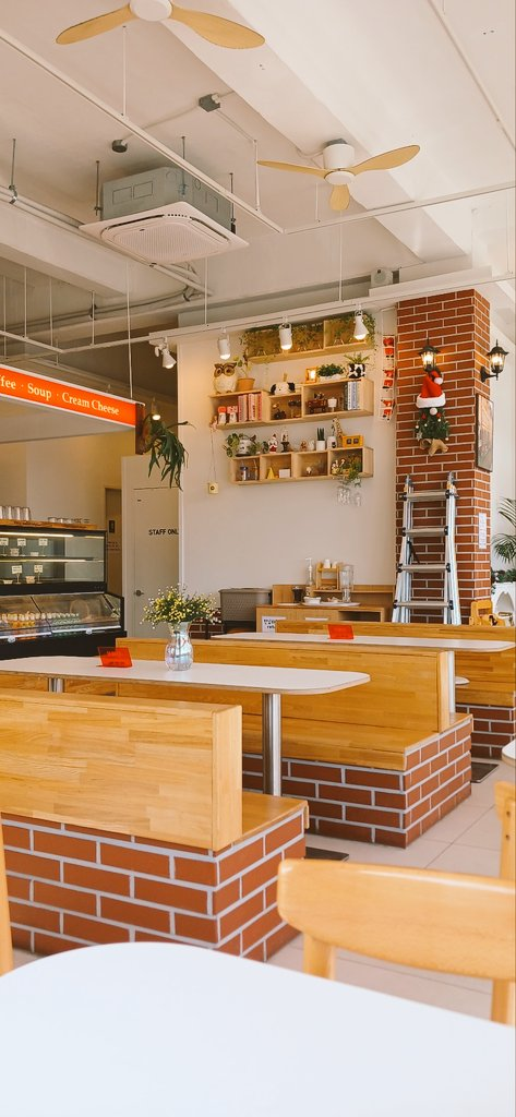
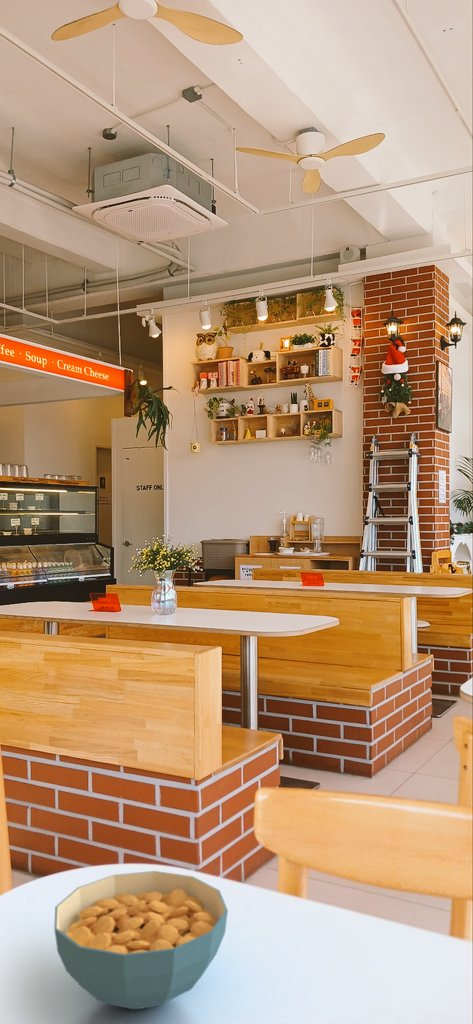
+ cereal bowl [53,870,229,1010]
